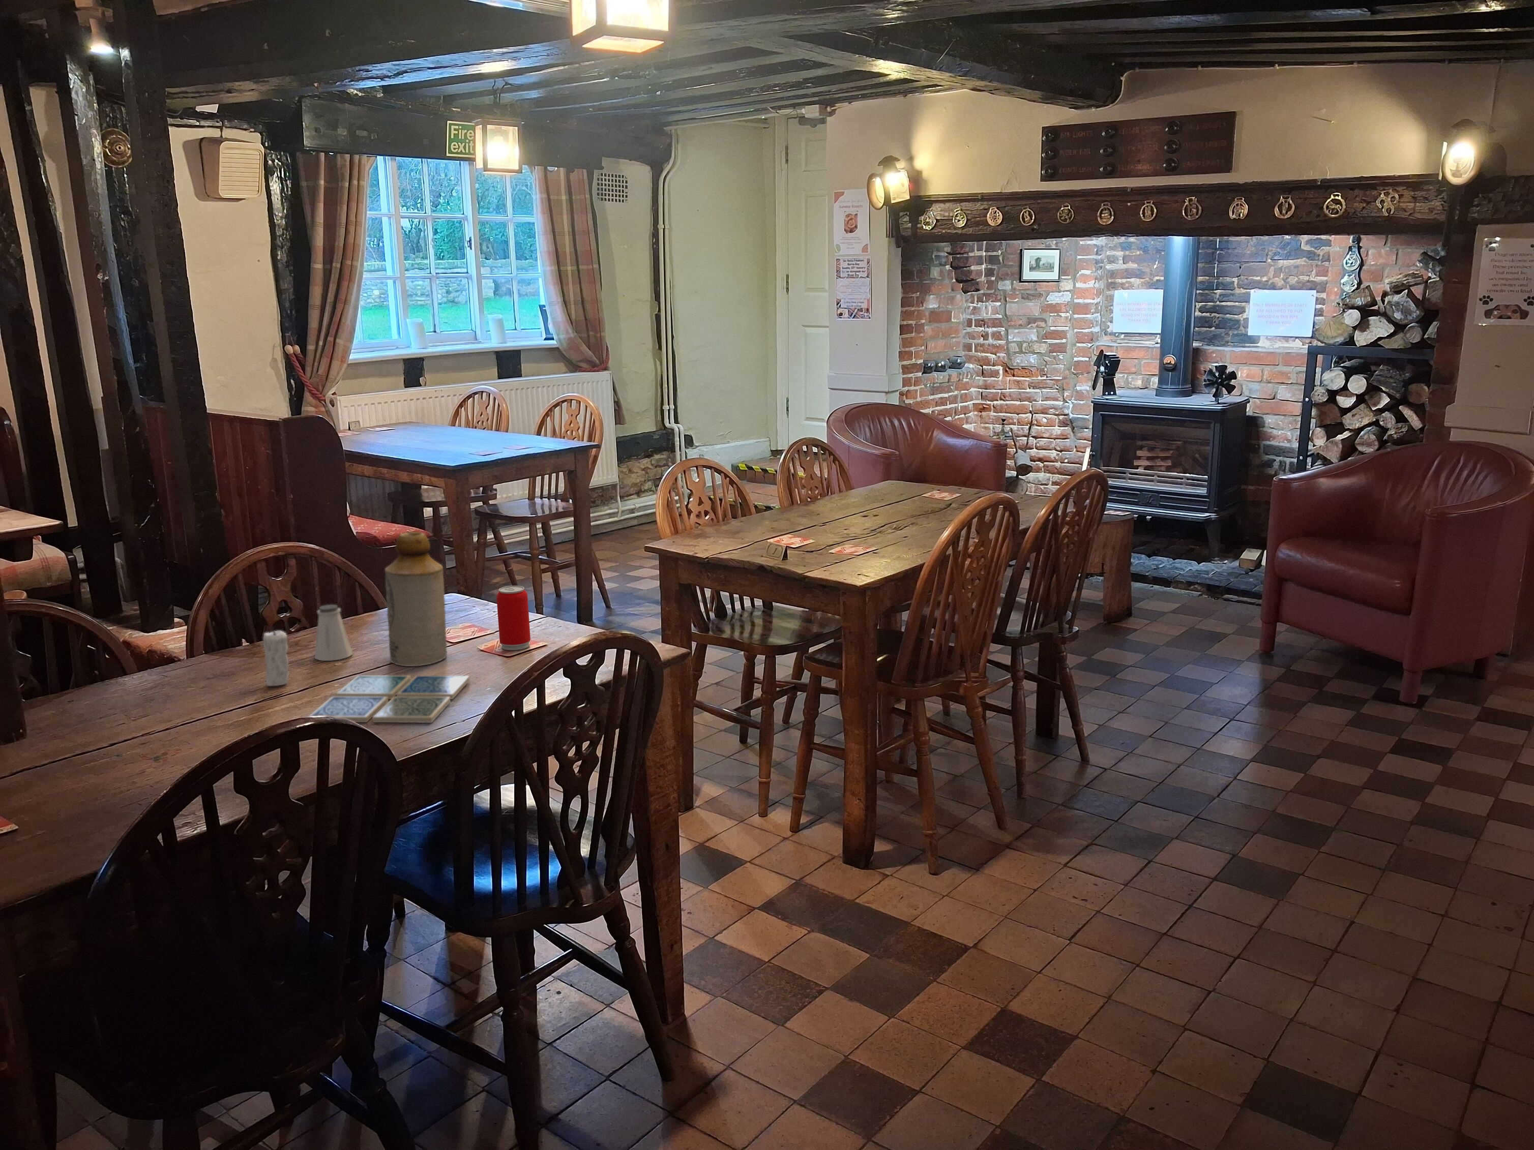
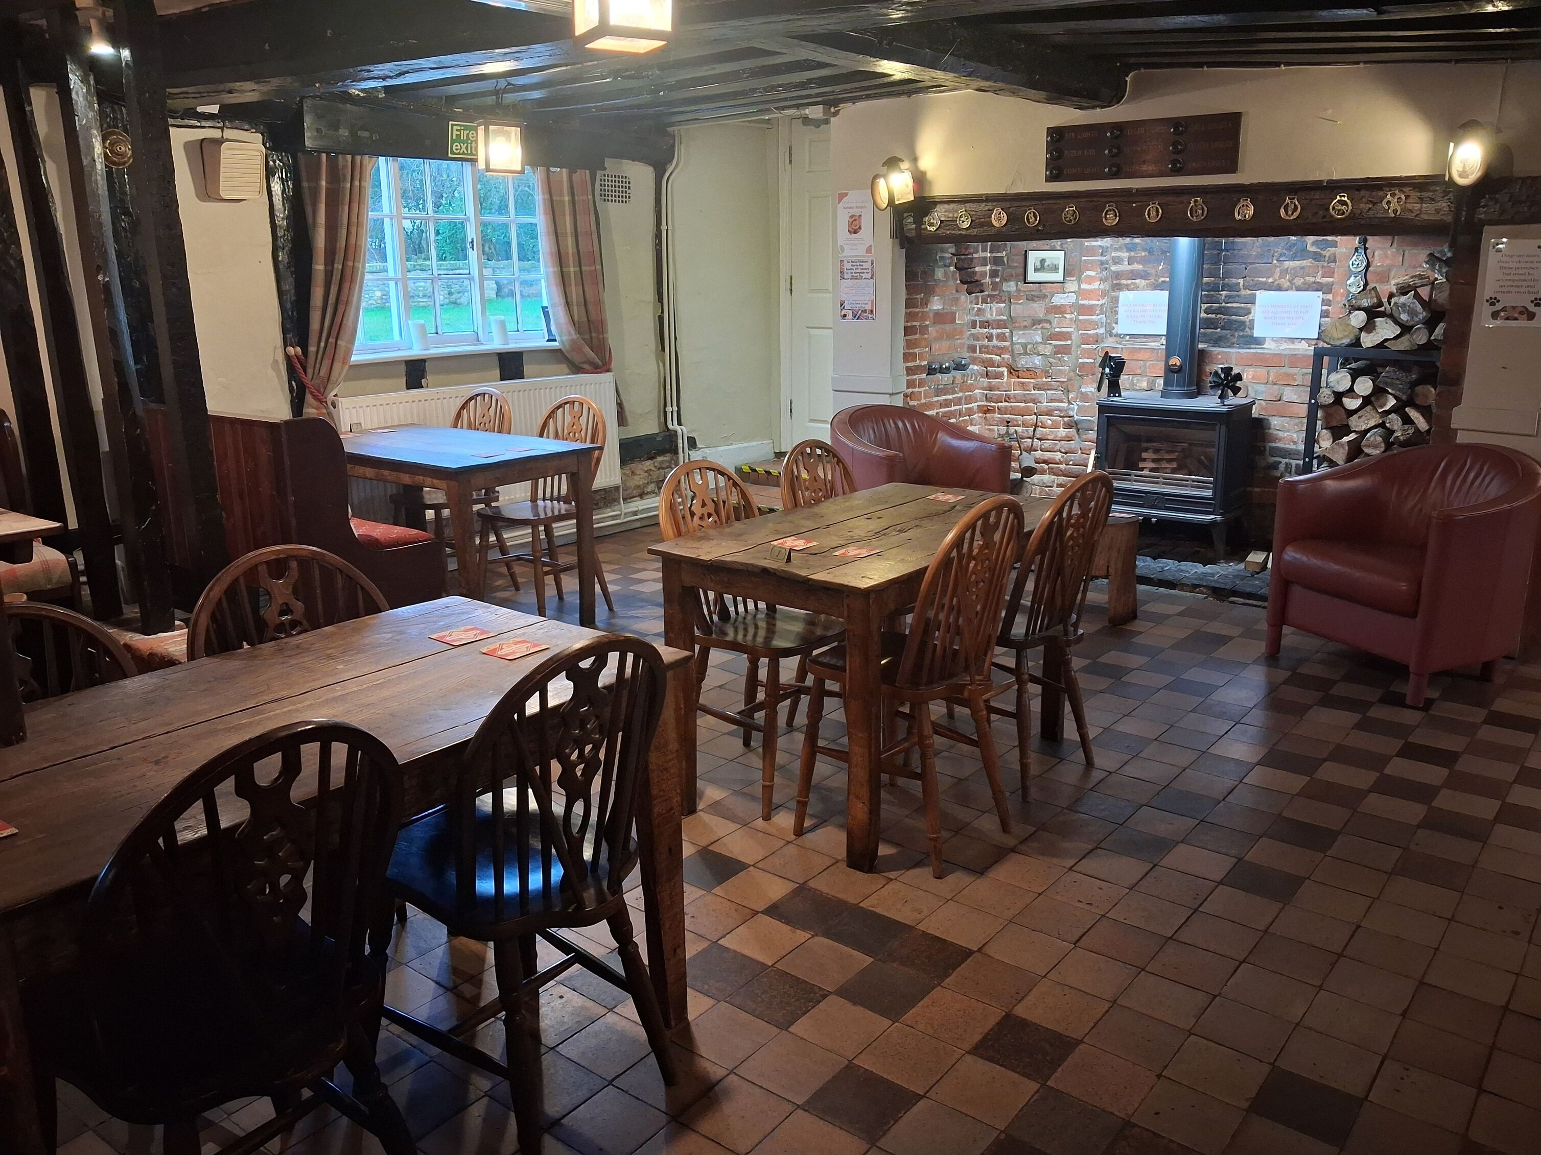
- drink coaster [308,674,470,724]
- bottle [384,532,448,667]
- saltshaker [314,604,353,662]
- beverage can [496,585,531,651]
- candle [262,622,290,687]
